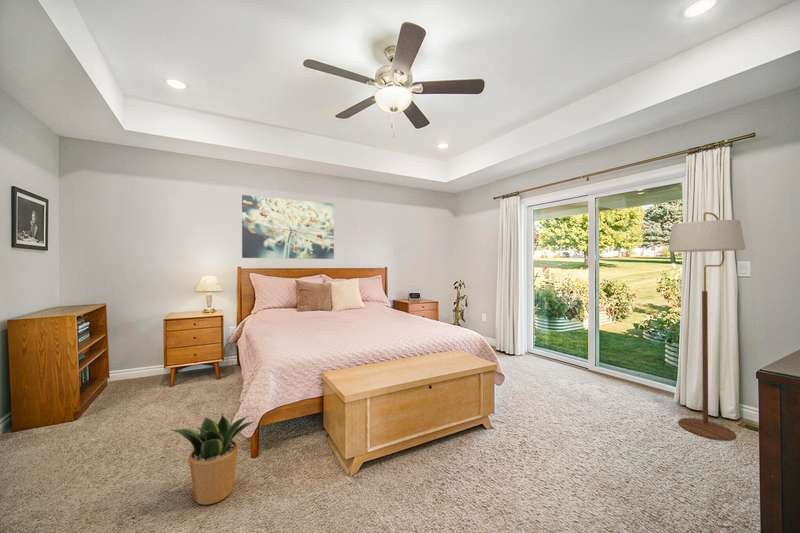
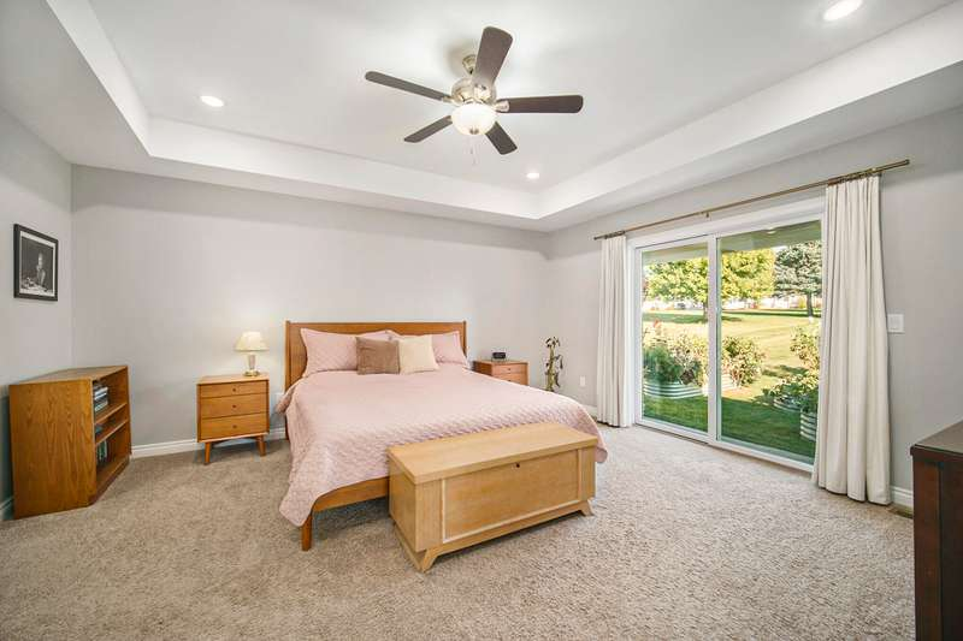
- floor lamp [667,211,747,441]
- wall art [241,194,335,260]
- potted plant [172,413,256,506]
